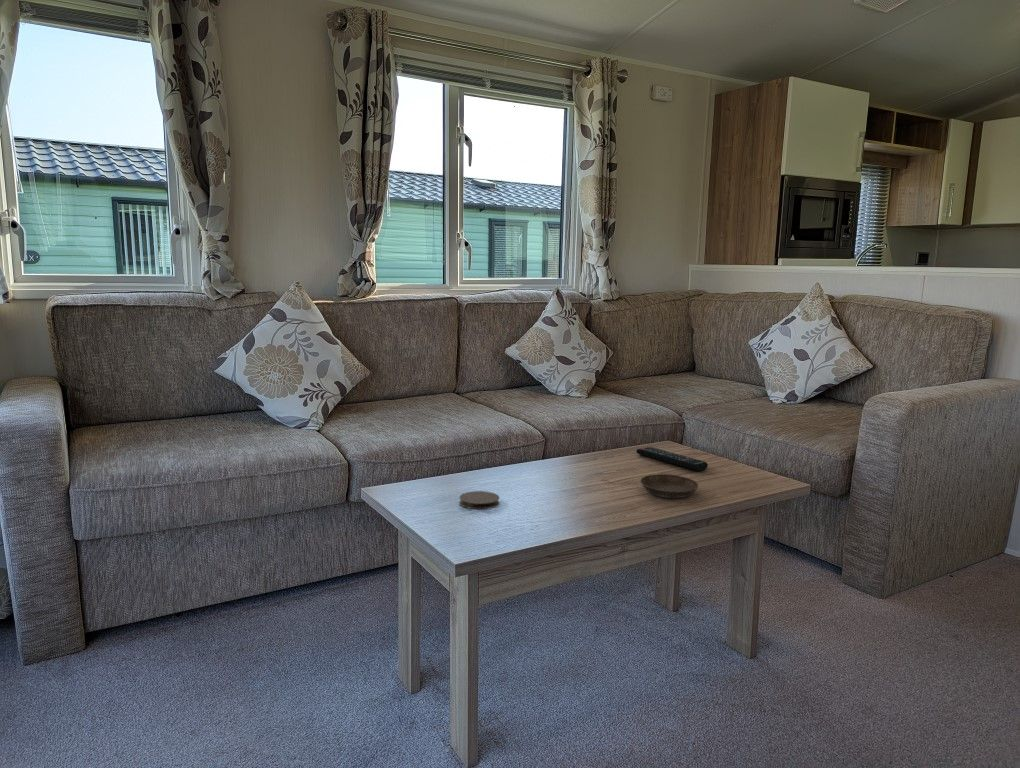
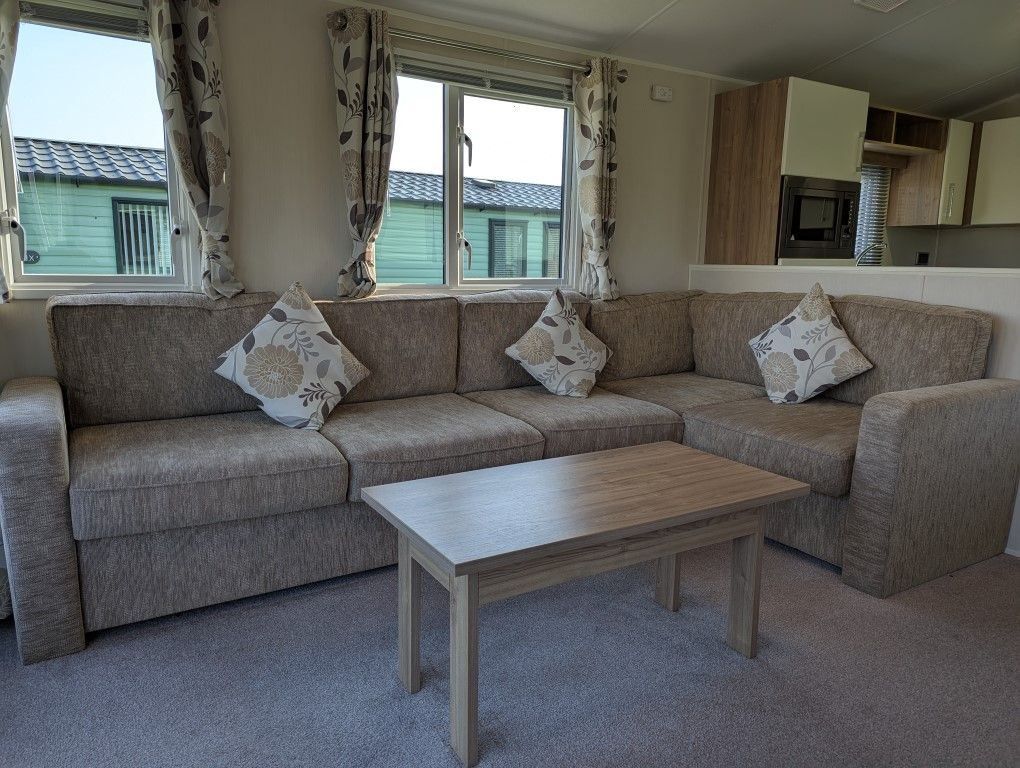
- remote control [635,446,709,472]
- saucer [639,473,699,499]
- coaster [458,490,501,510]
